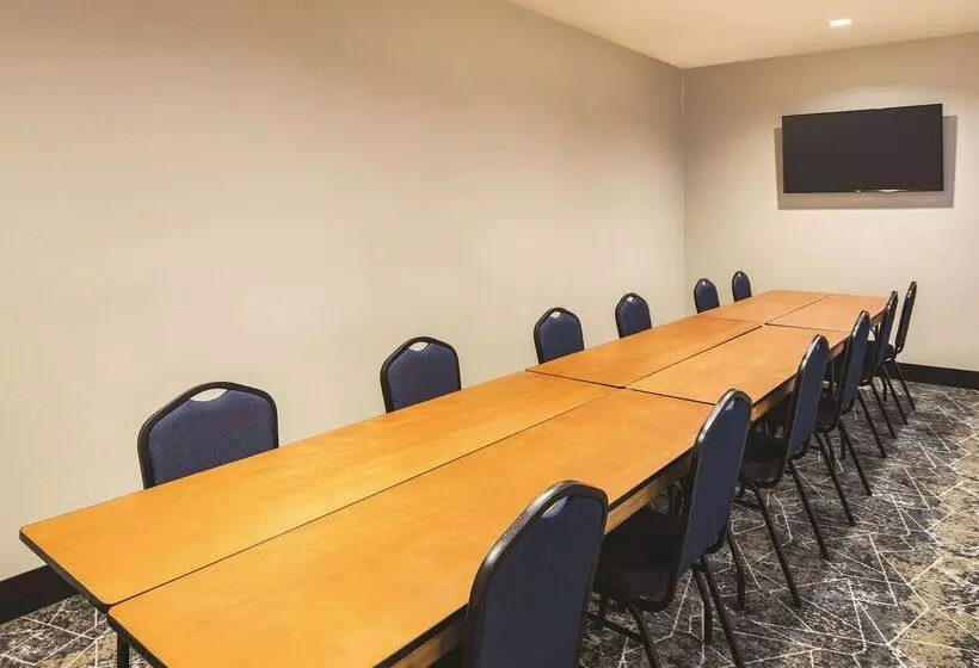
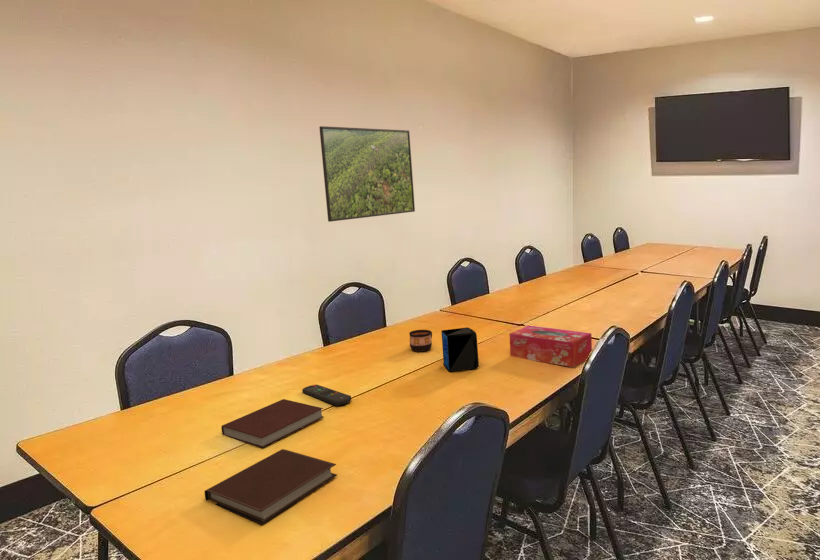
+ notebook [221,398,324,449]
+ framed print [318,125,416,223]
+ remote control [301,384,352,407]
+ tissue box [508,325,593,368]
+ notebook [204,448,338,525]
+ cup [408,329,433,352]
+ speaker [440,326,480,373]
